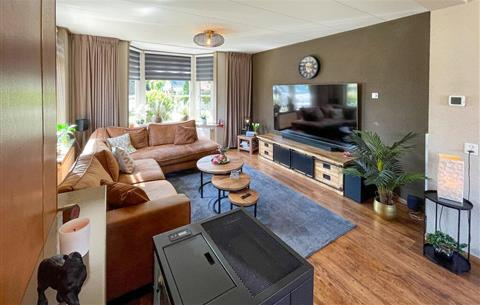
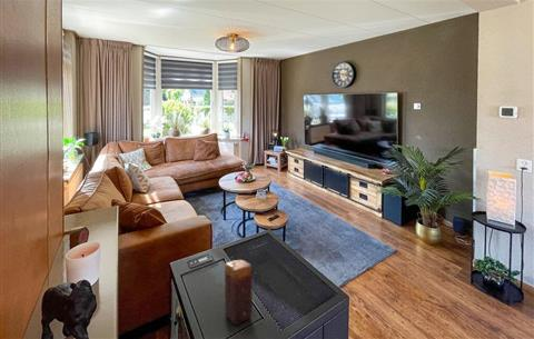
+ candle [224,259,254,326]
